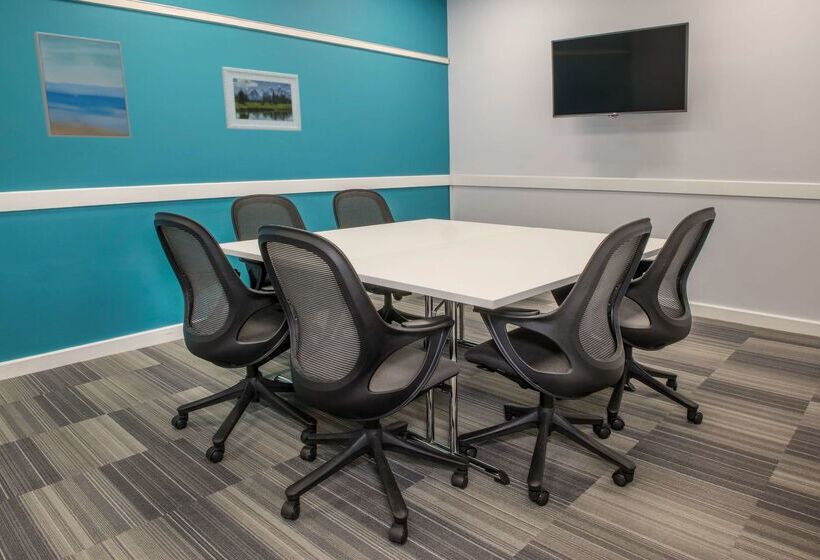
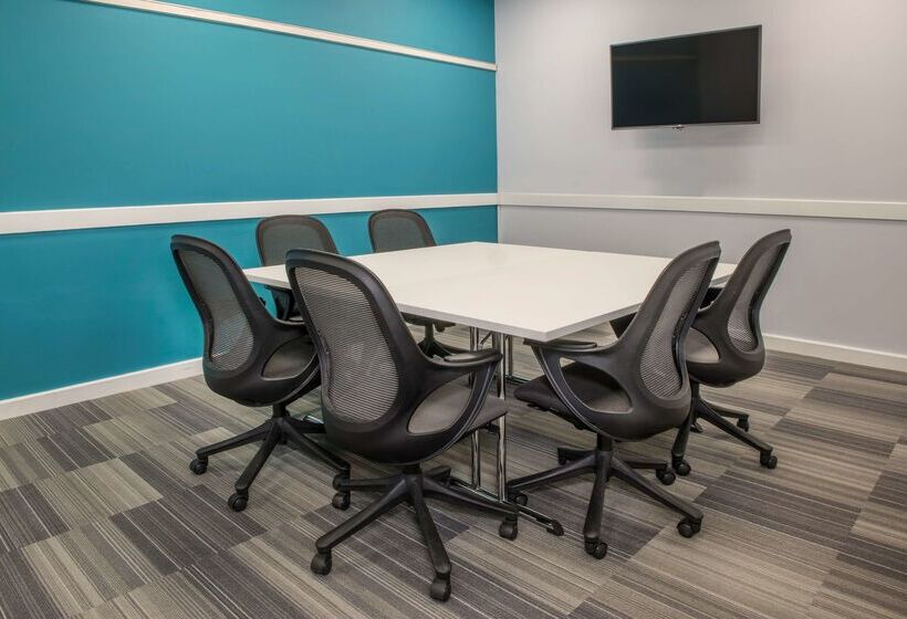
- wall art [33,31,132,139]
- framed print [221,66,302,132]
